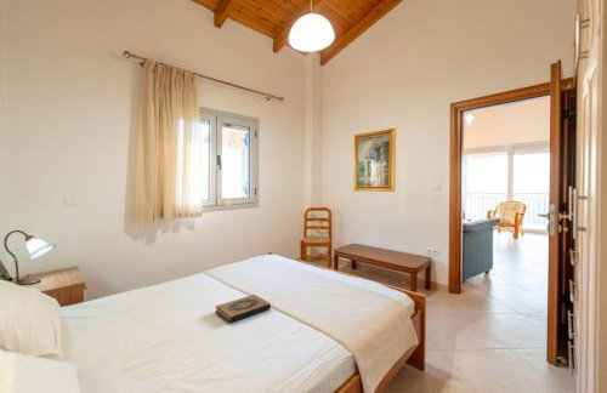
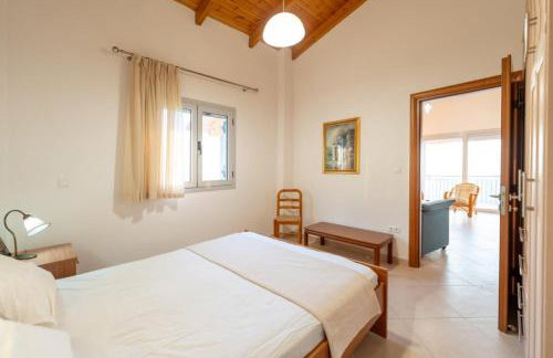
- hardback book [214,294,272,324]
